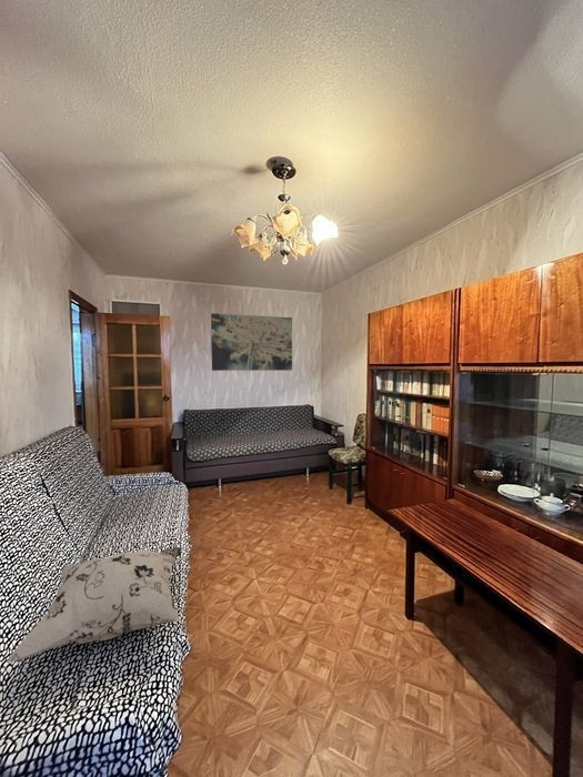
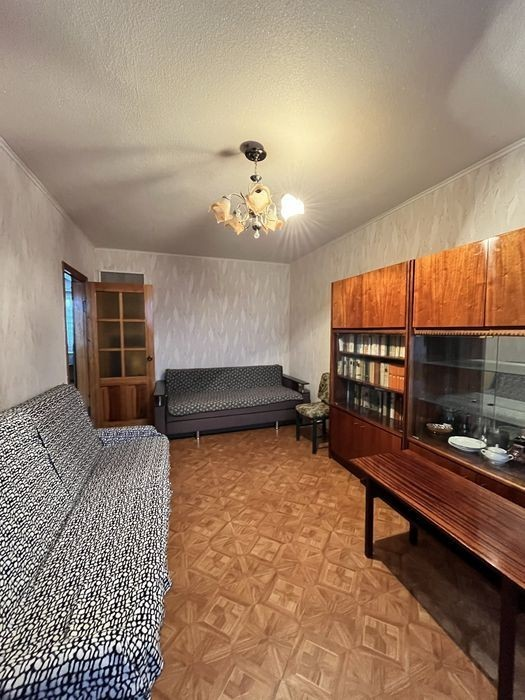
- wall art [210,312,293,372]
- decorative pillow [6,546,182,664]
